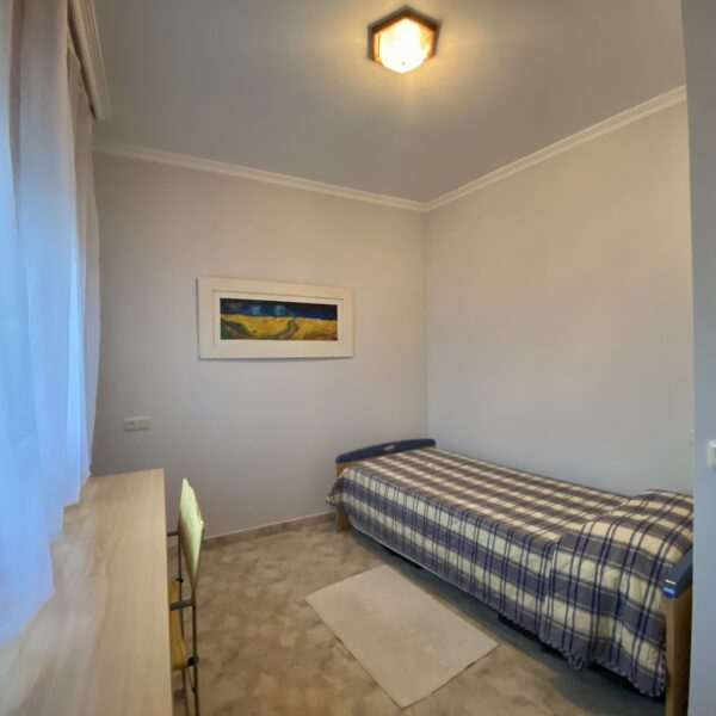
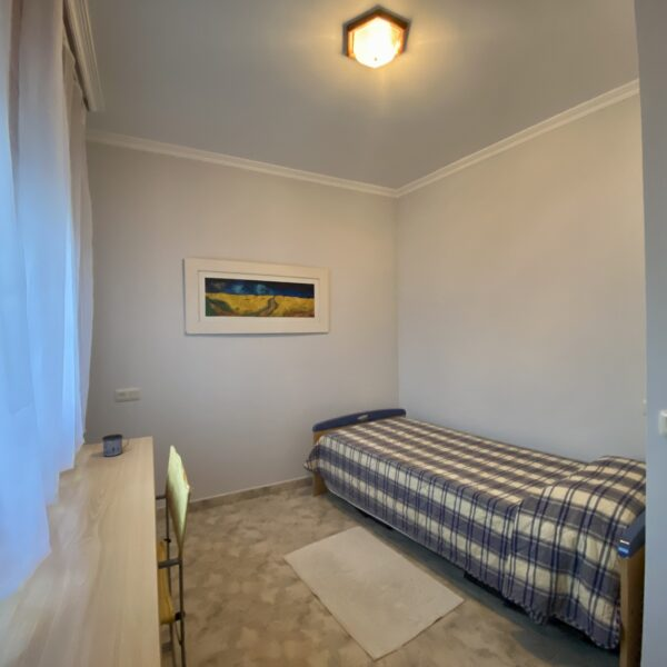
+ mug [101,434,130,458]
